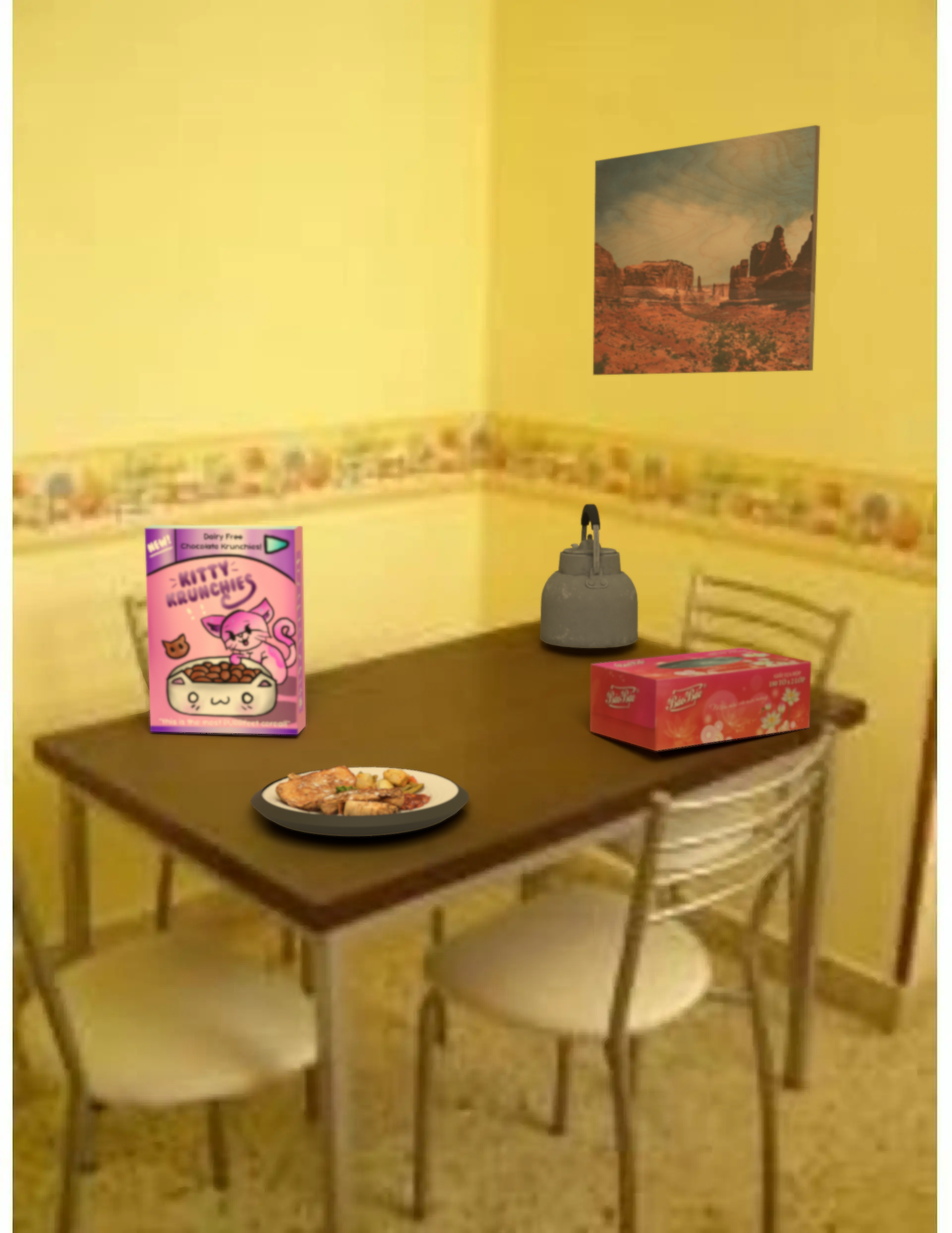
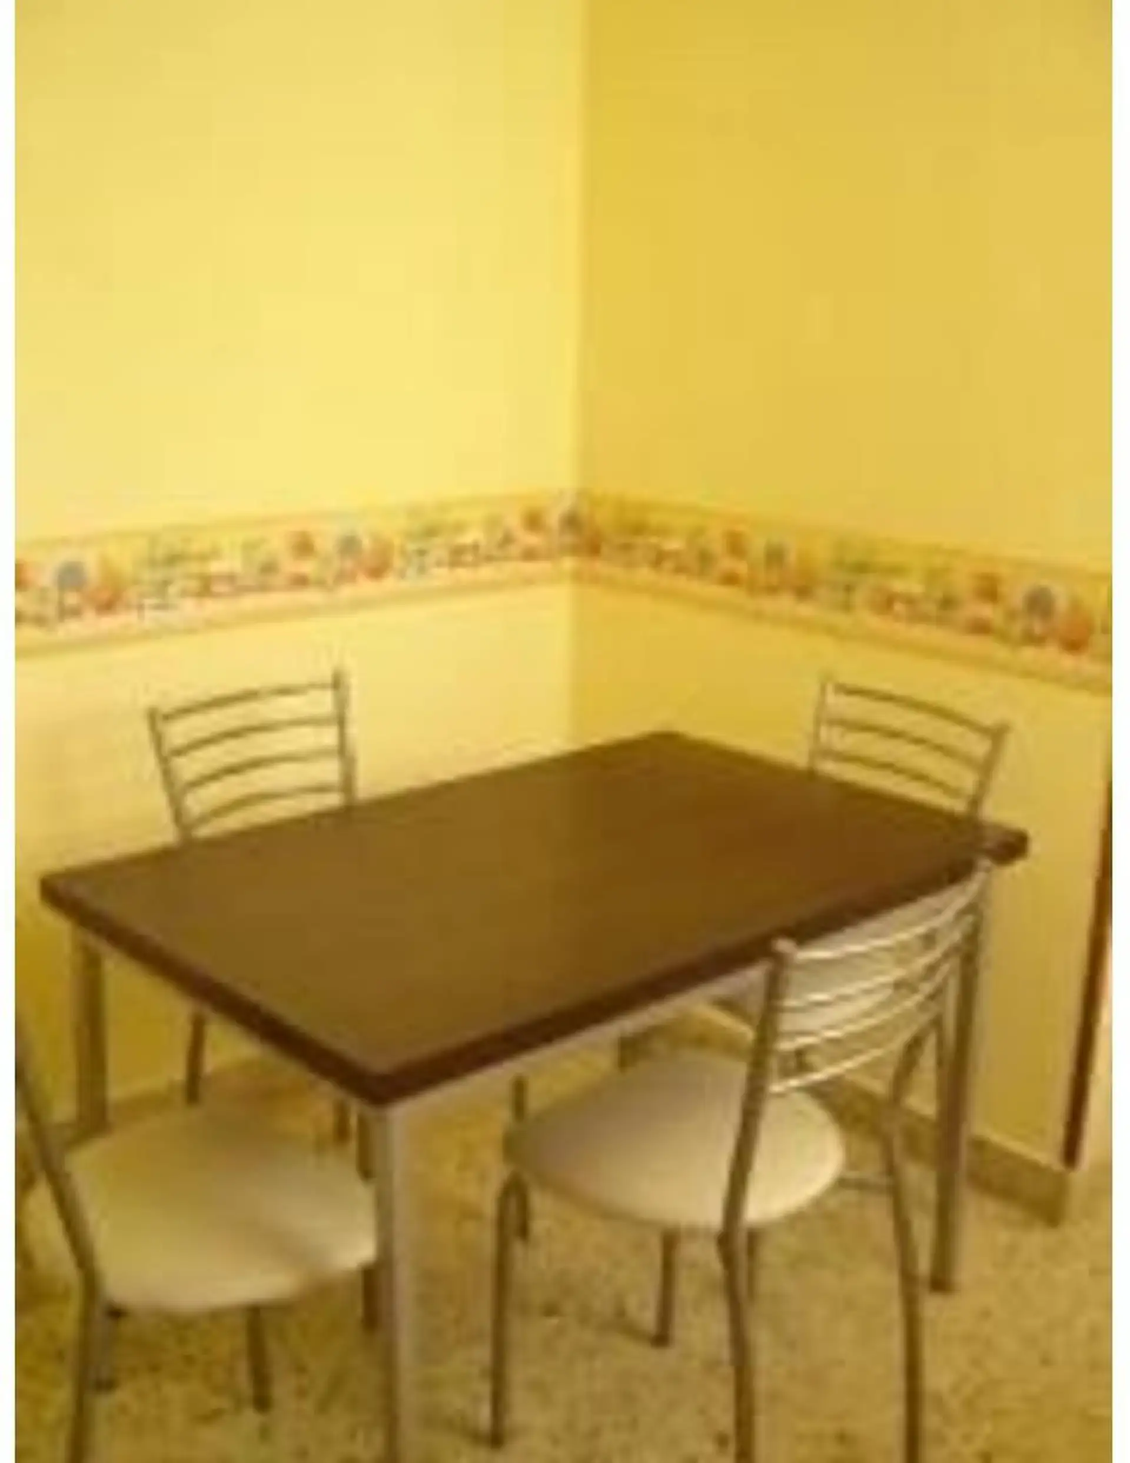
- wall art [593,124,821,375]
- cereal box [144,524,306,735]
- plate [250,765,470,837]
- tissue box [590,647,812,751]
- kettle [539,503,639,649]
